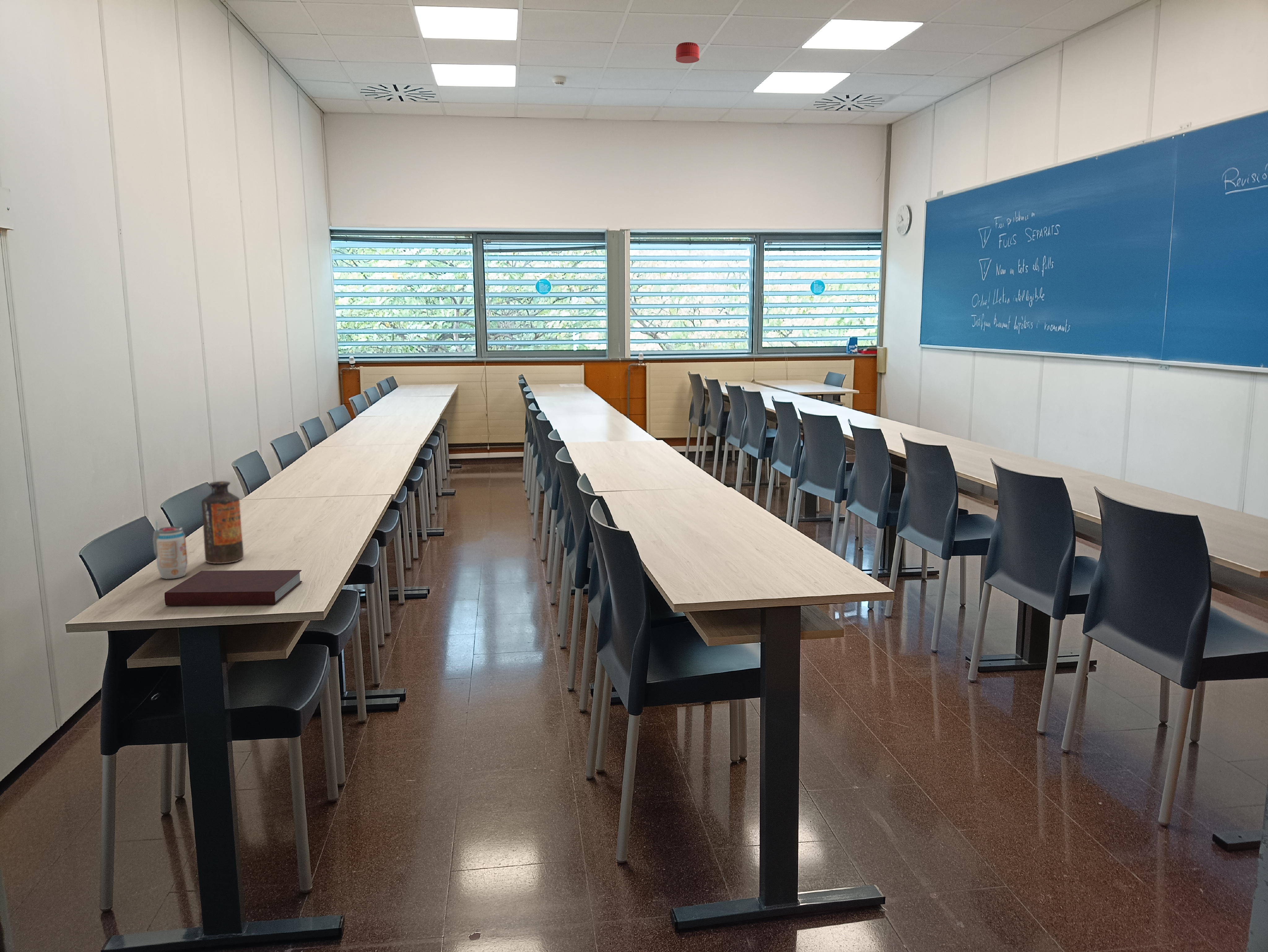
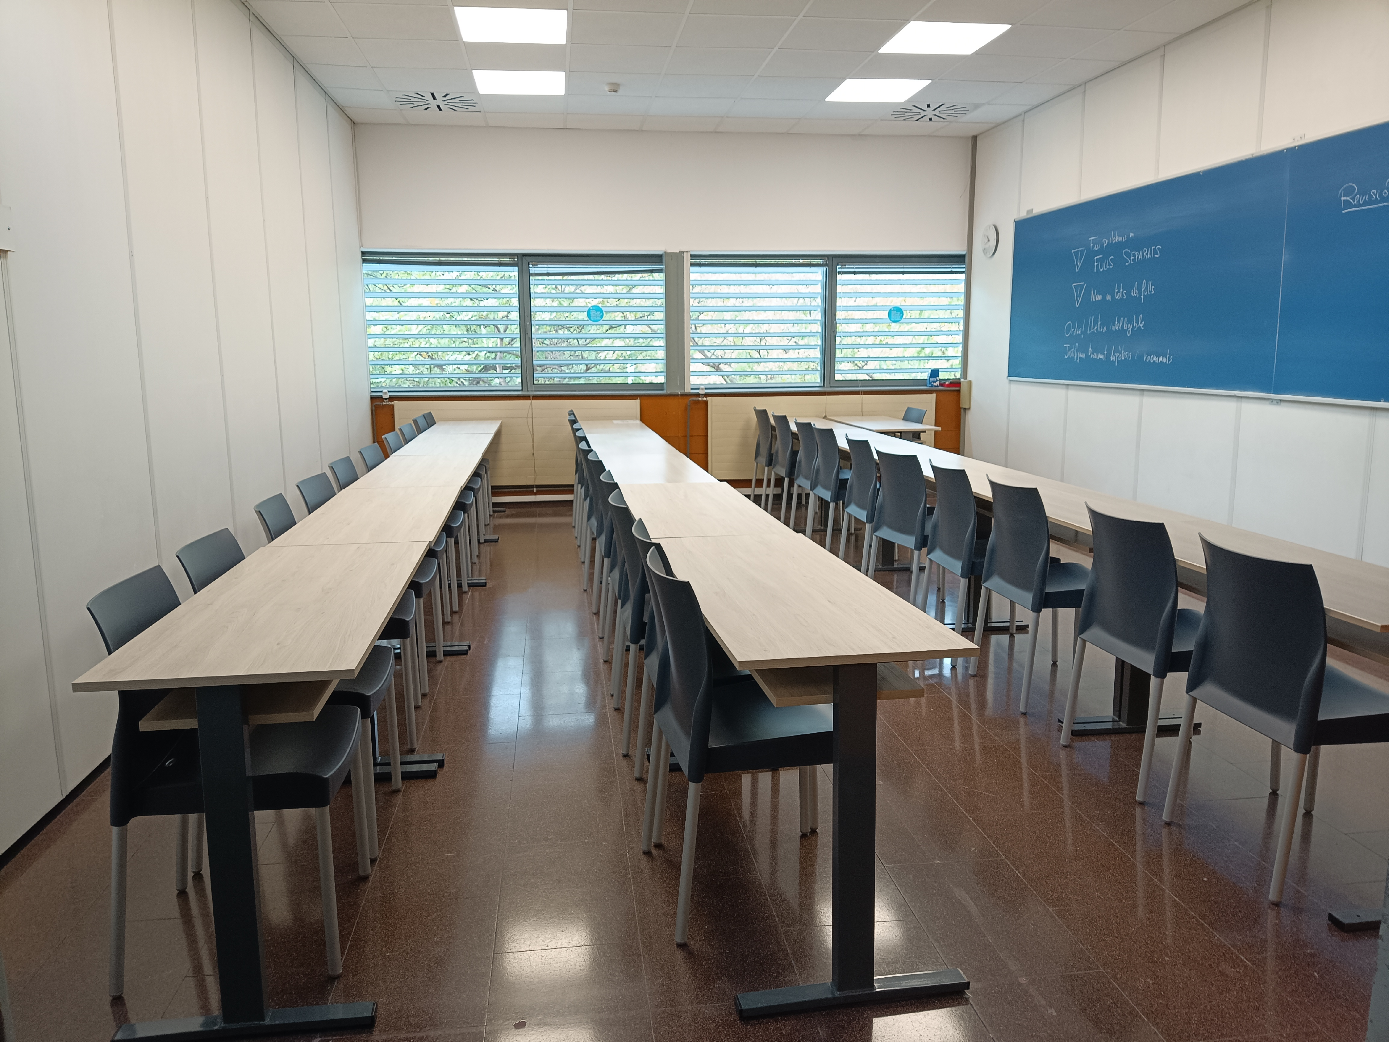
- beverage can [153,520,188,579]
- bottle [201,481,244,564]
- smoke detector [675,42,700,63]
- notebook [164,570,302,606]
